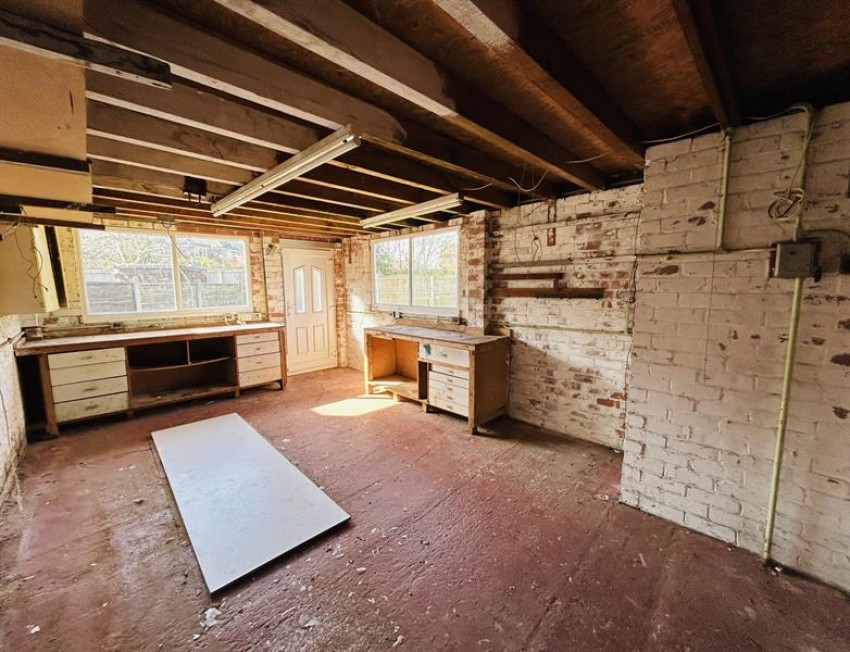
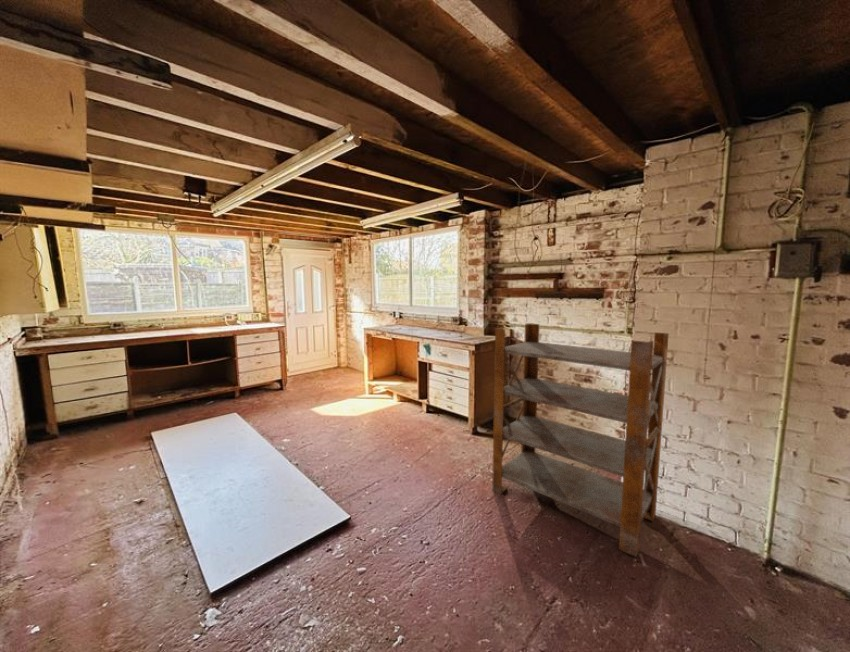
+ shelving unit [491,322,670,558]
